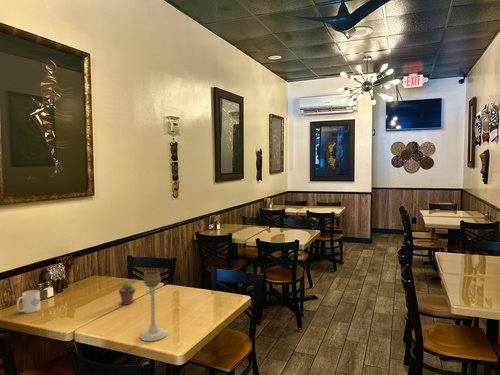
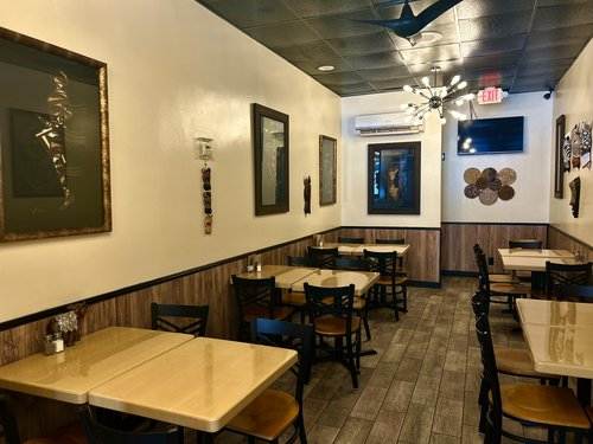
- potted succulent [118,281,136,306]
- mug [16,289,41,314]
- candle holder [139,269,168,342]
